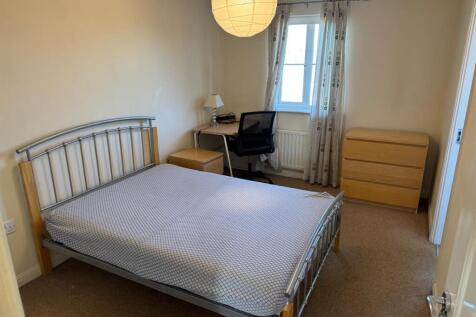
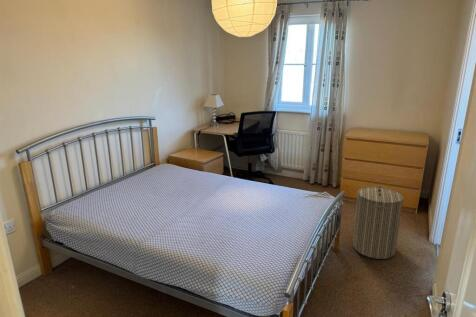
+ laundry hamper [352,184,404,260]
